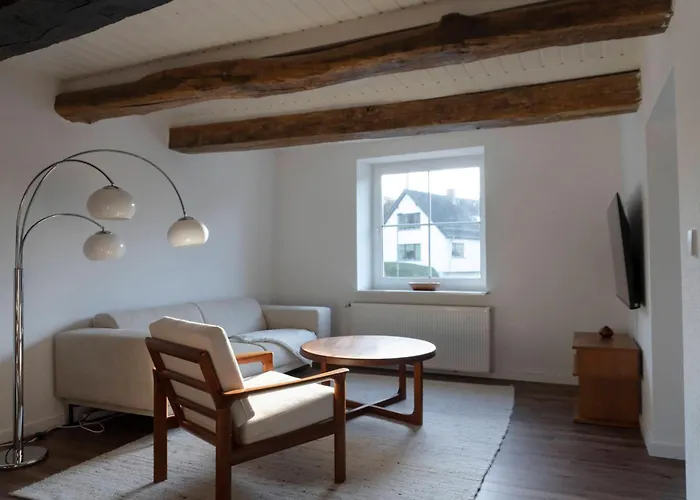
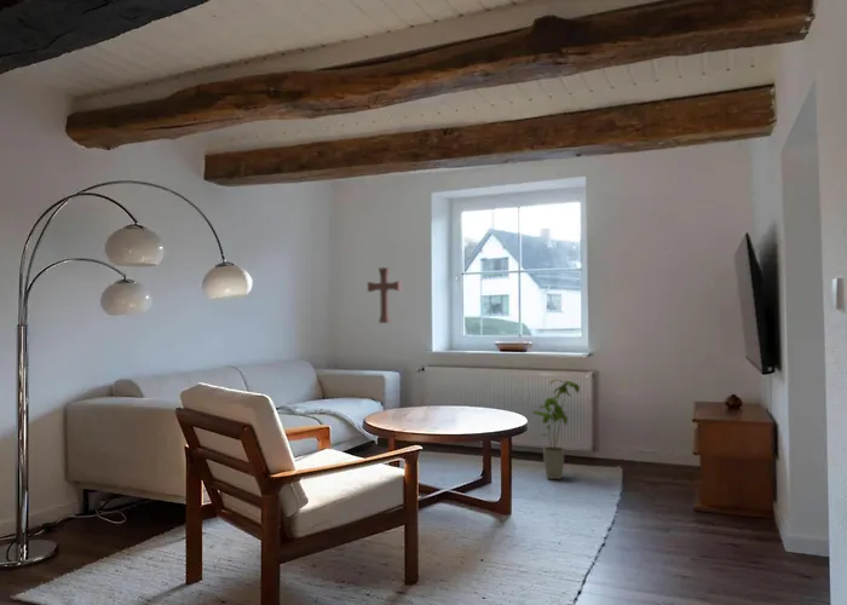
+ decorative cross [367,266,403,324]
+ house plant [531,379,581,480]
